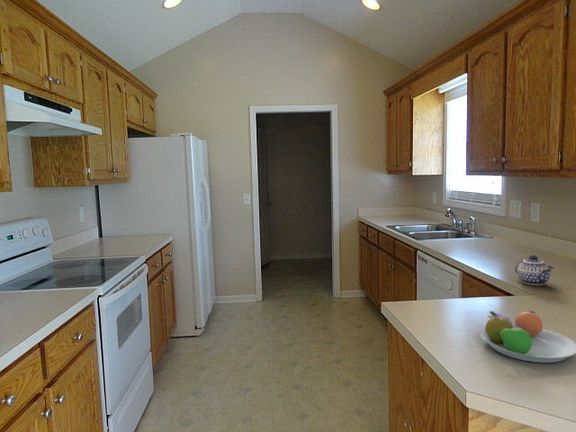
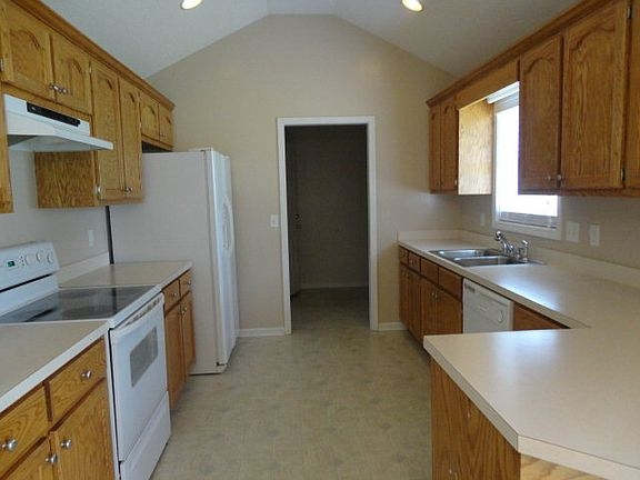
- teapot [514,254,555,286]
- fruit bowl [479,310,576,364]
